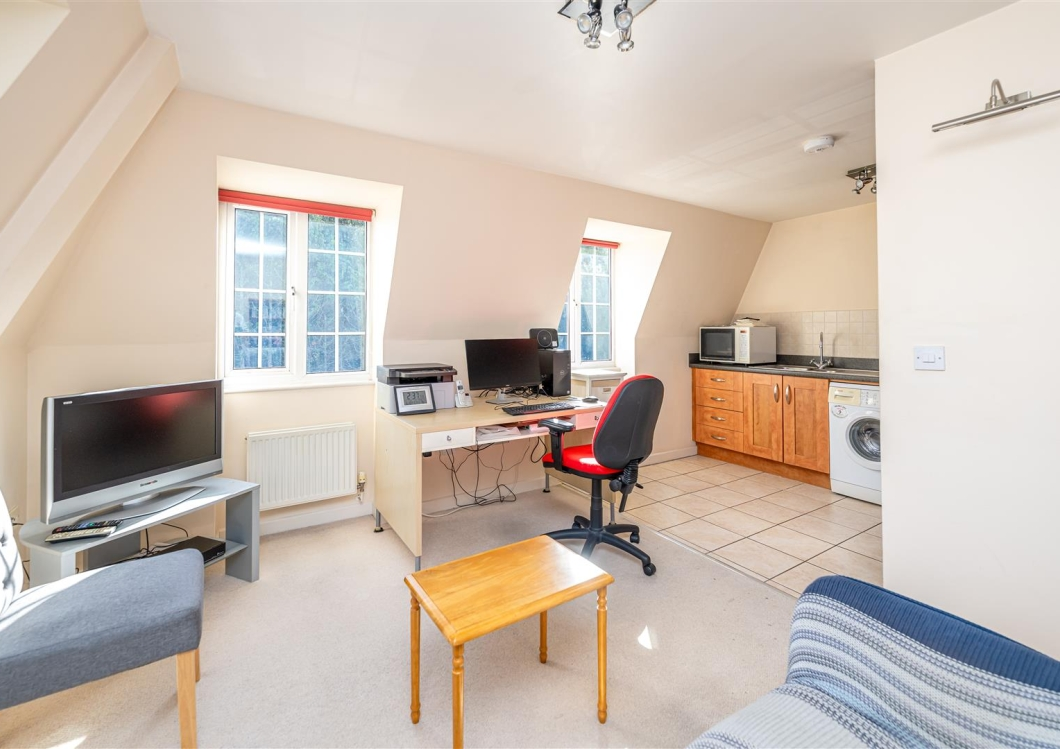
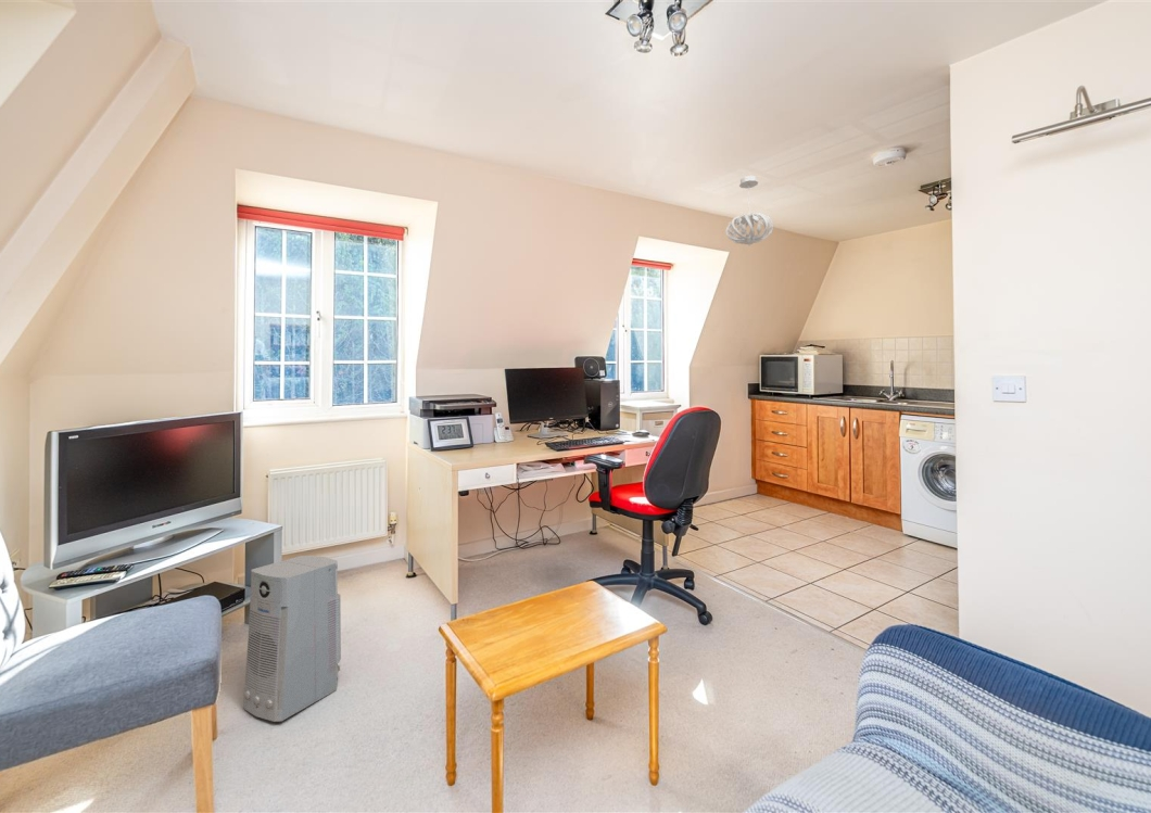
+ pendant light [725,175,774,246]
+ air purifier [243,555,342,723]
